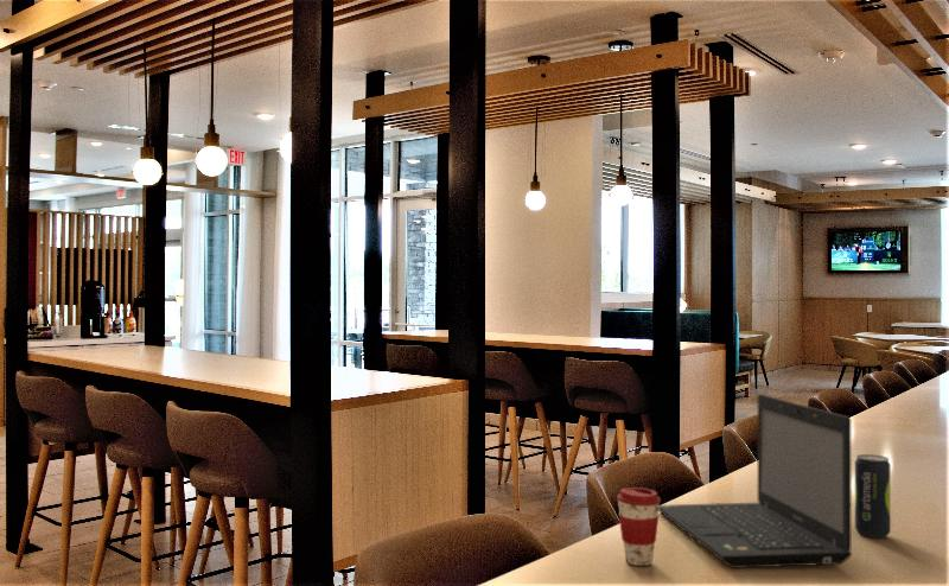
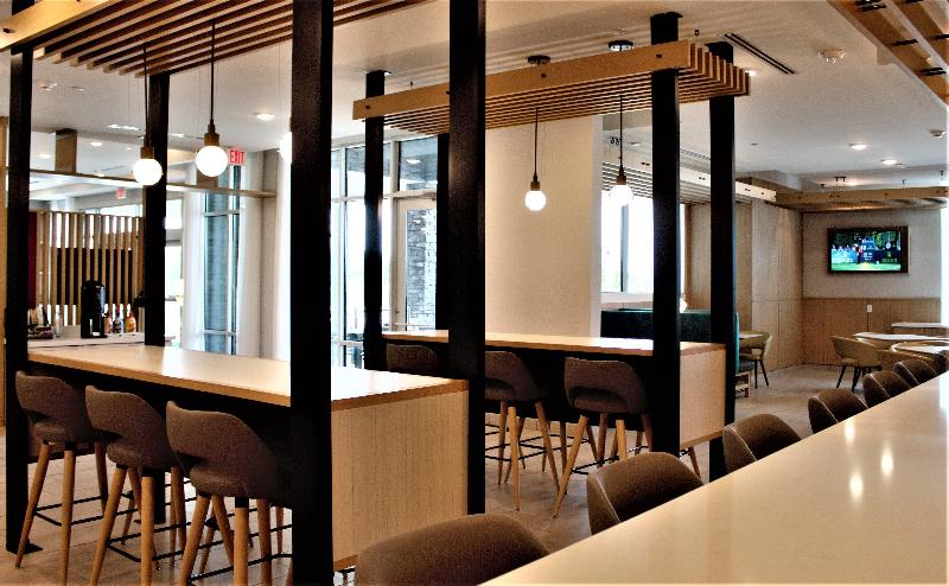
- laptop [658,393,853,569]
- beverage can [854,453,892,539]
- coffee cup [616,486,662,567]
